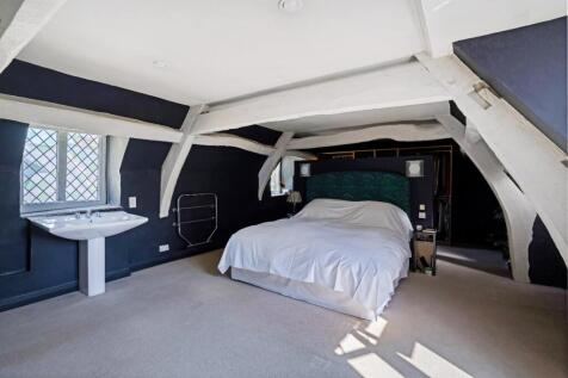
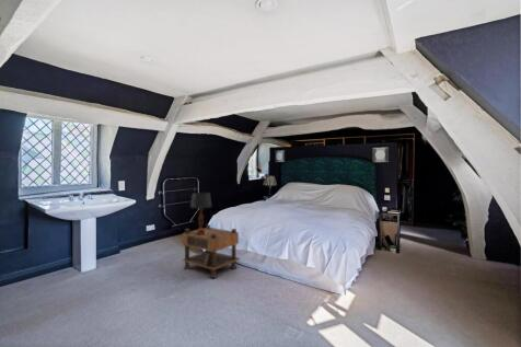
+ table lamp [189,192,212,235]
+ nightstand [182,223,241,279]
